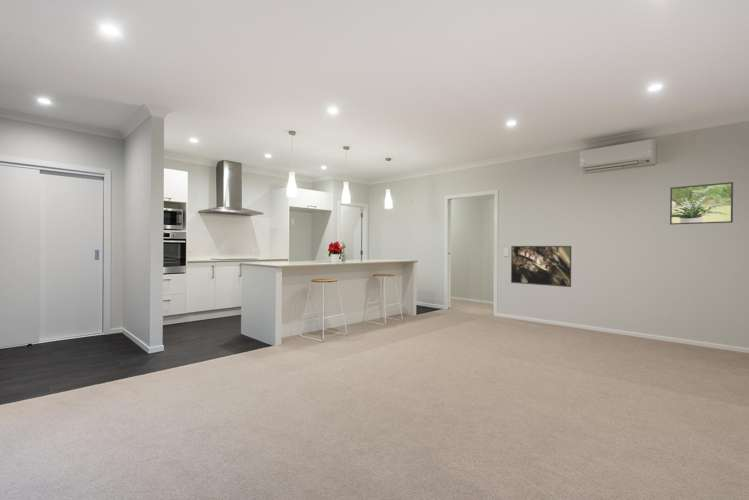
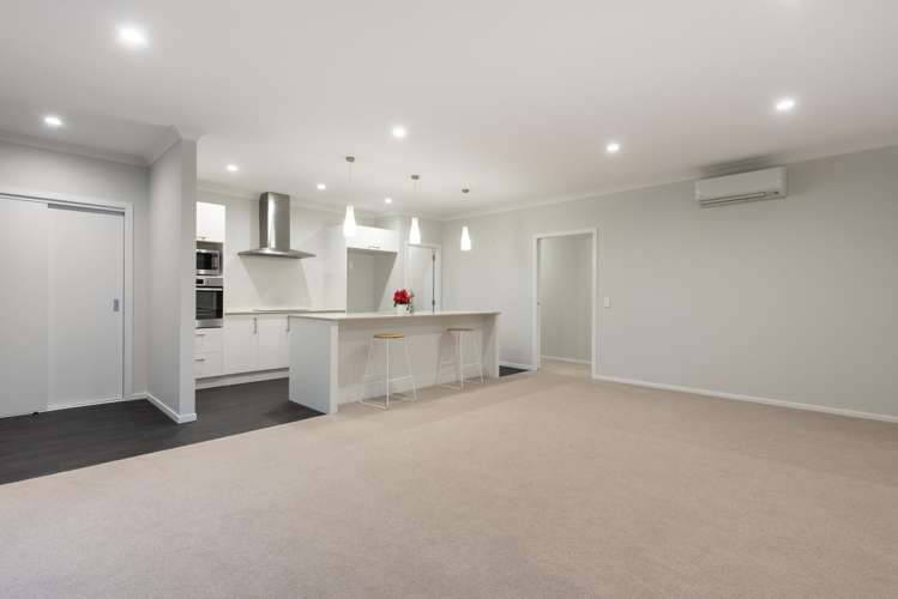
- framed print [669,181,734,226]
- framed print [510,245,572,288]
